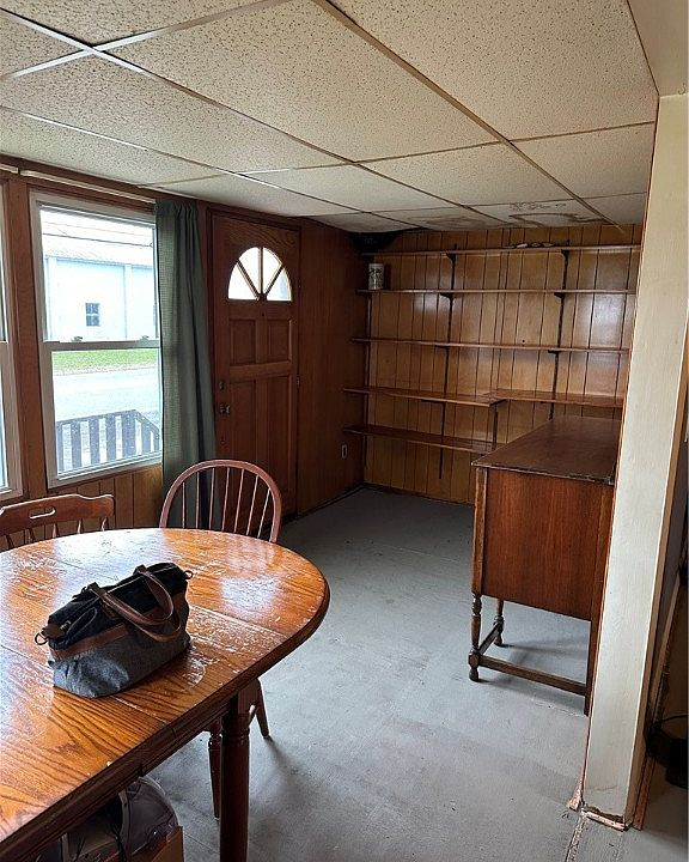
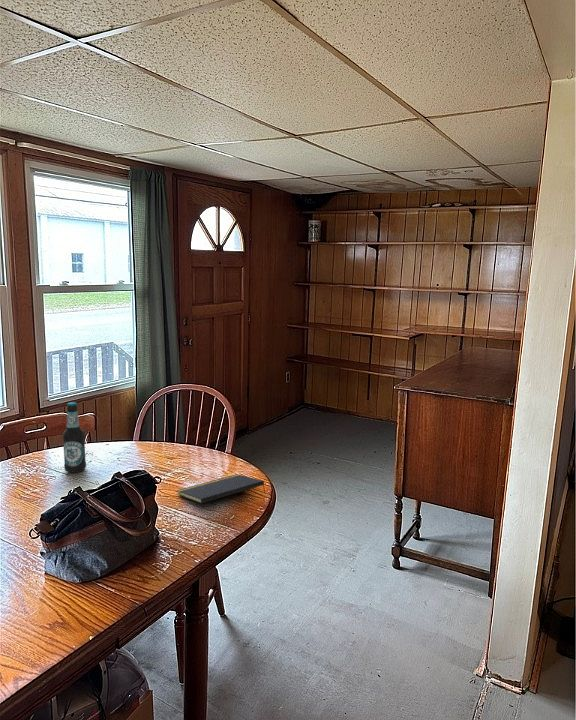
+ bottle [62,401,87,474]
+ notepad [176,473,266,504]
